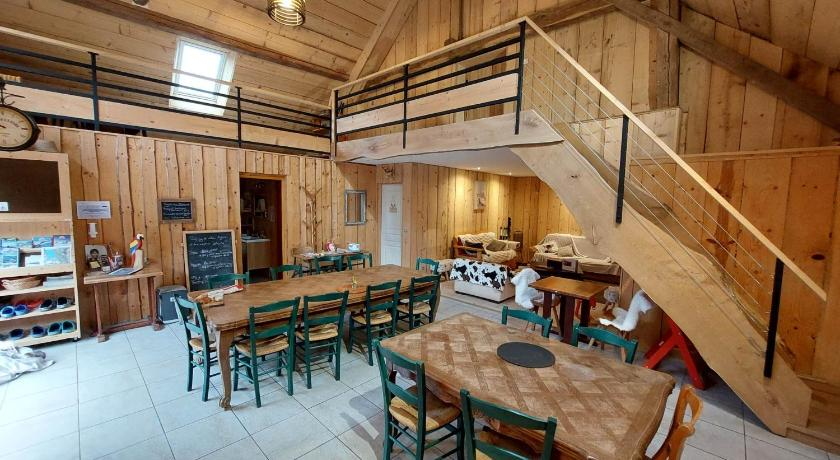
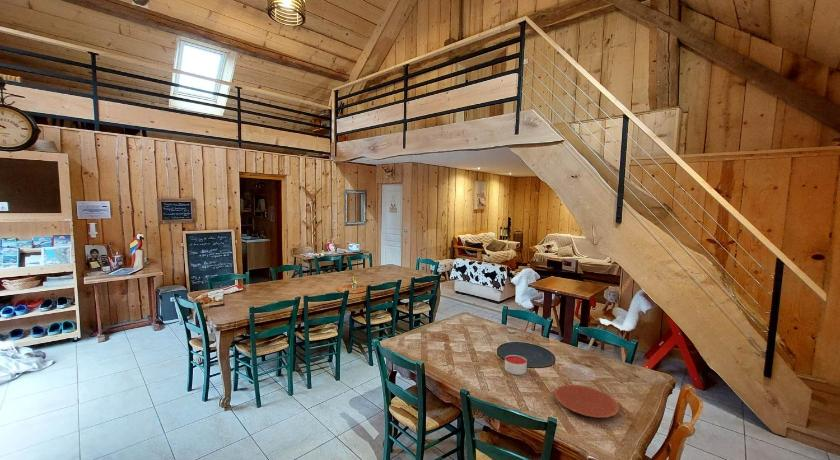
+ candle [504,354,528,376]
+ plate [554,384,620,418]
